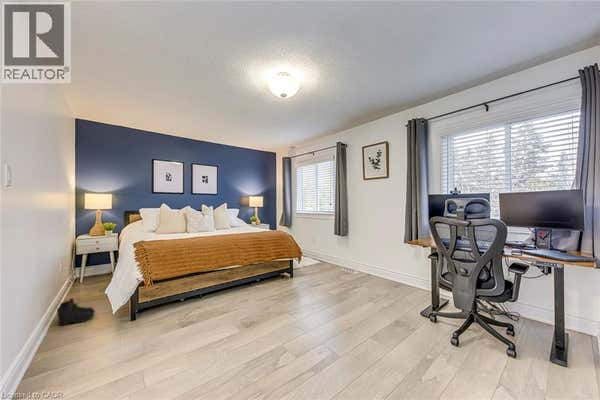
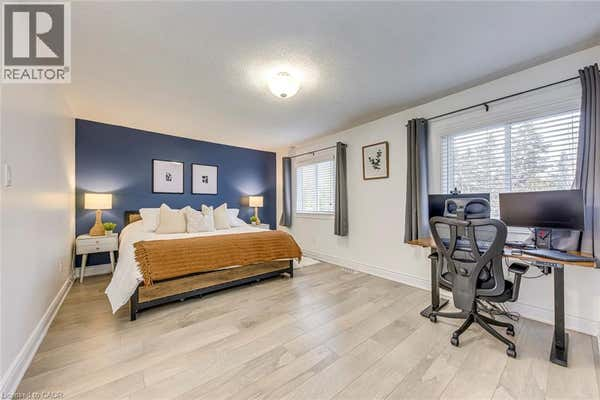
- boots [55,297,96,326]
